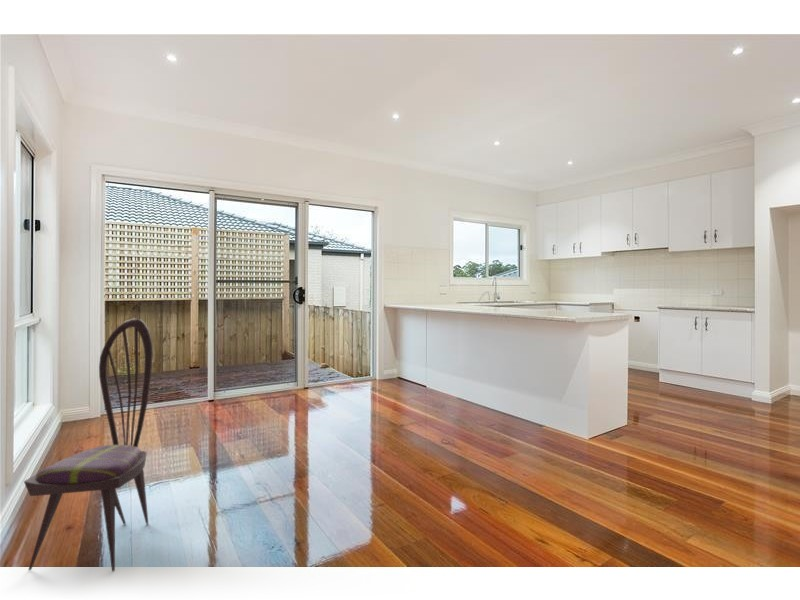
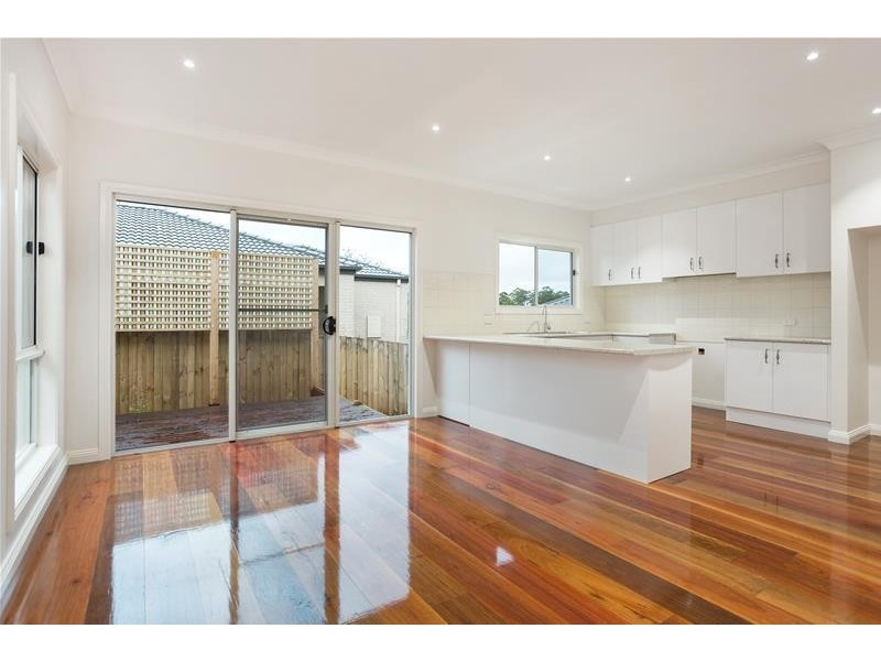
- dining chair [23,317,154,572]
